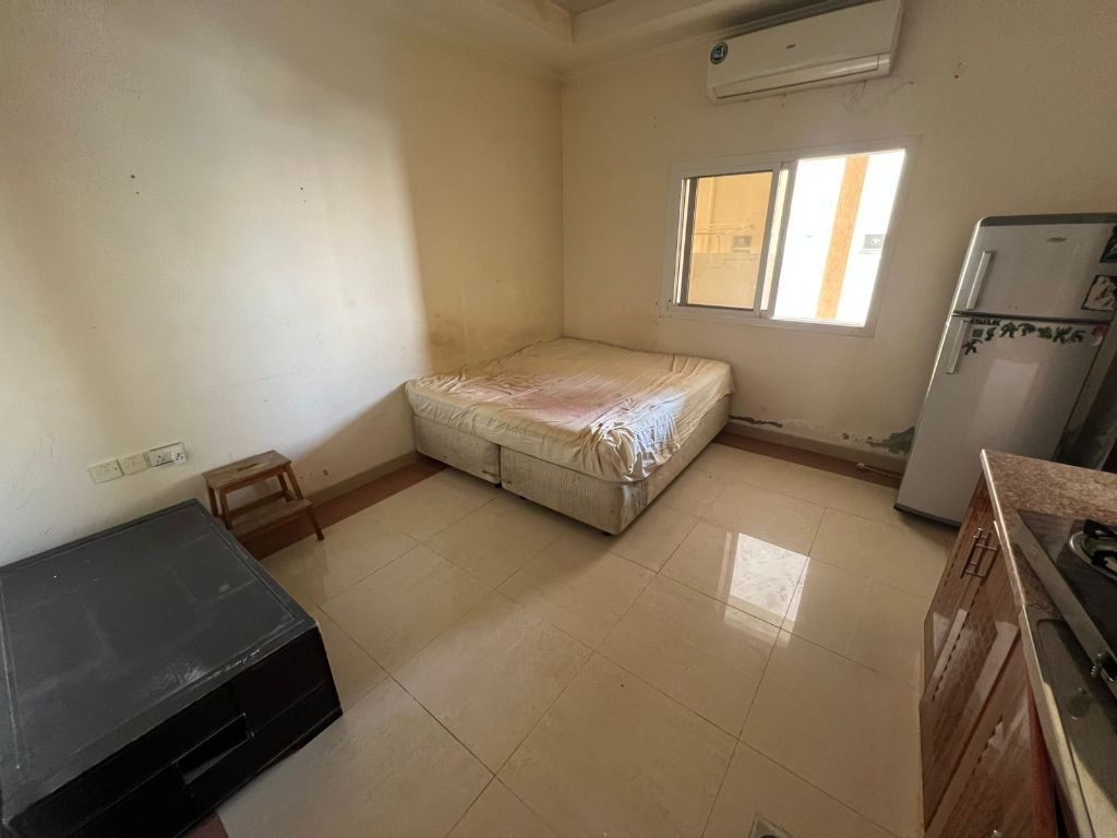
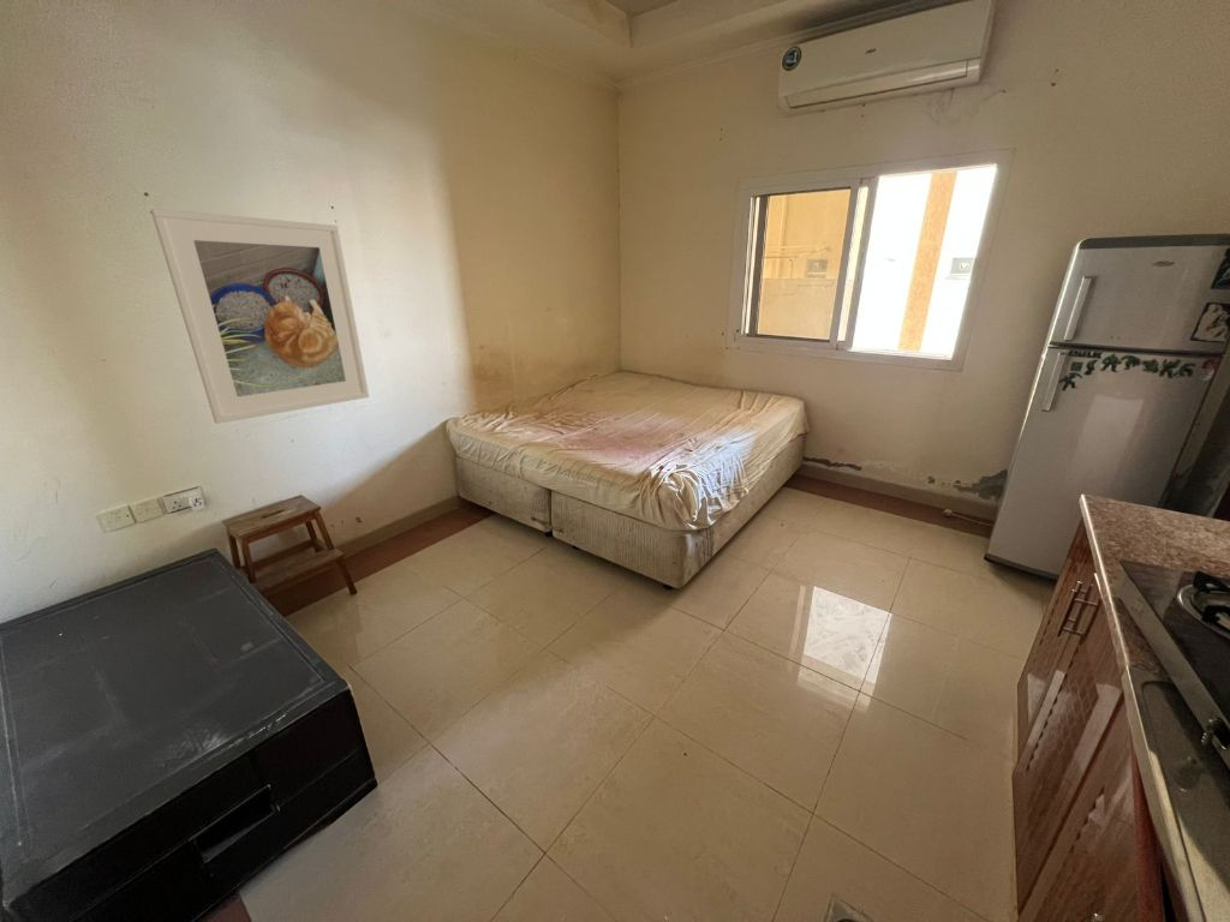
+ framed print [150,208,370,425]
